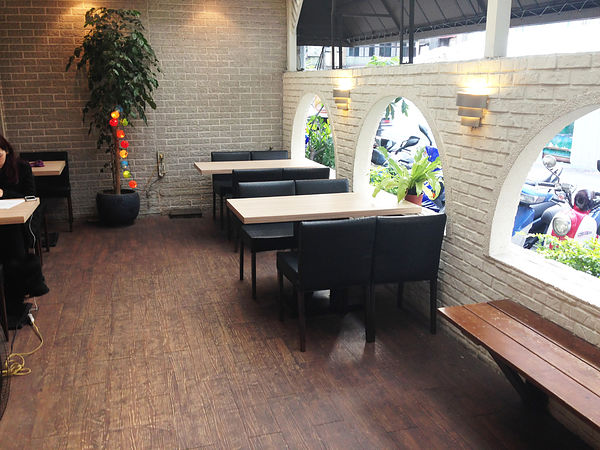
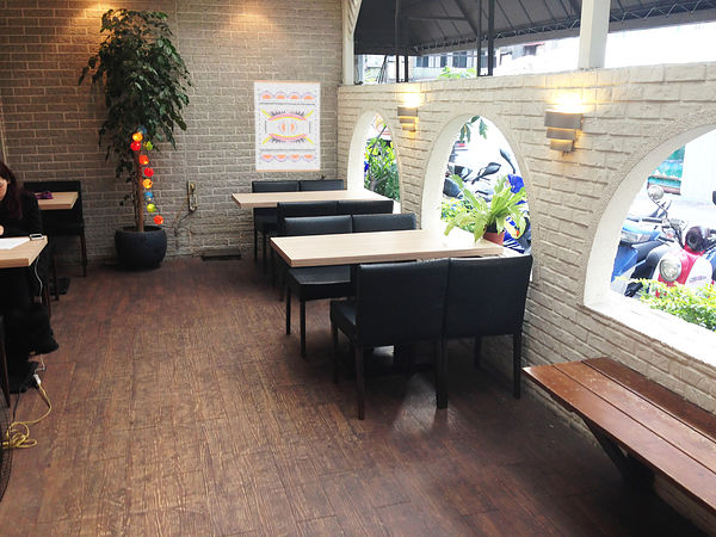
+ wall art [253,80,321,173]
